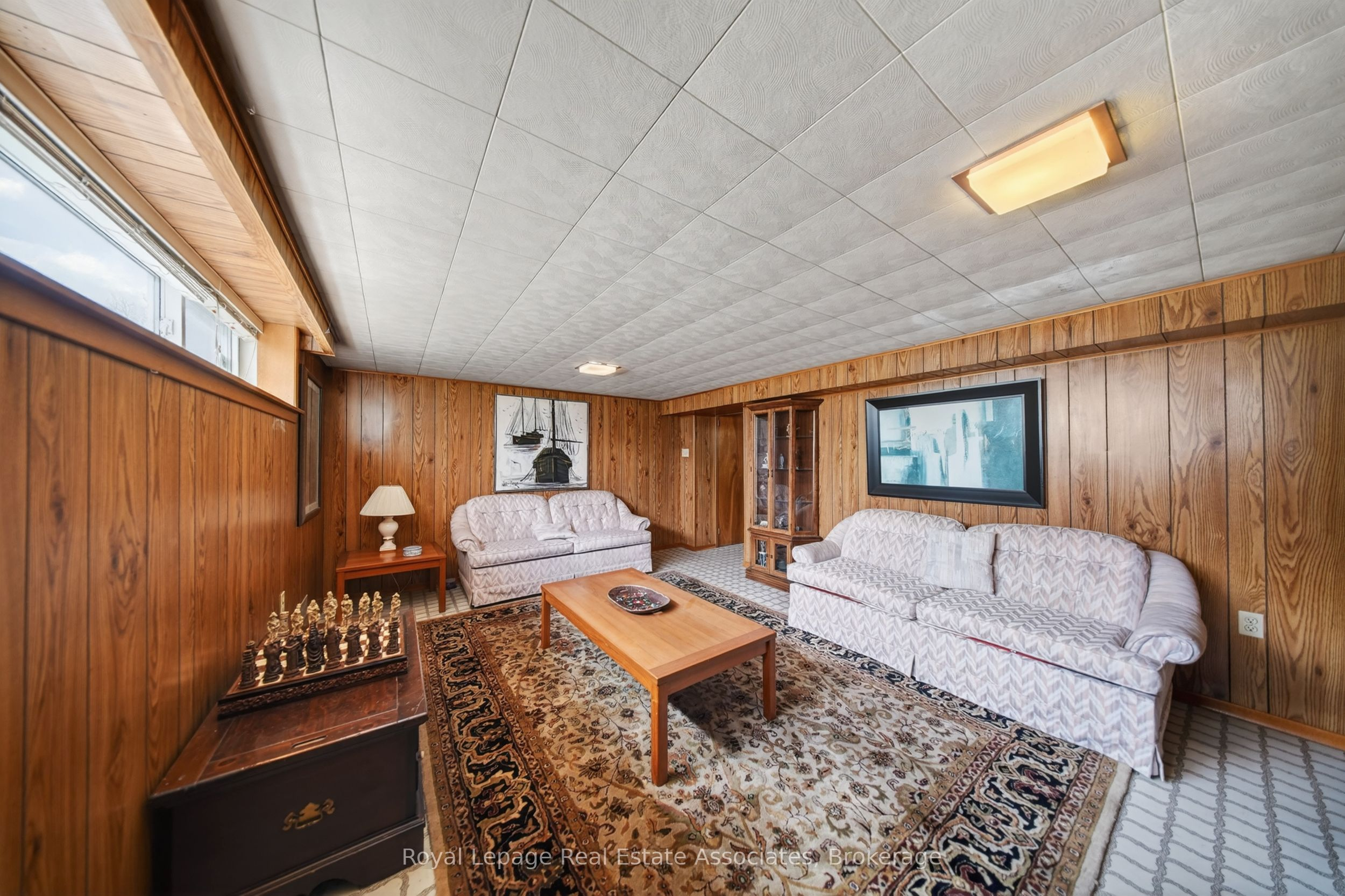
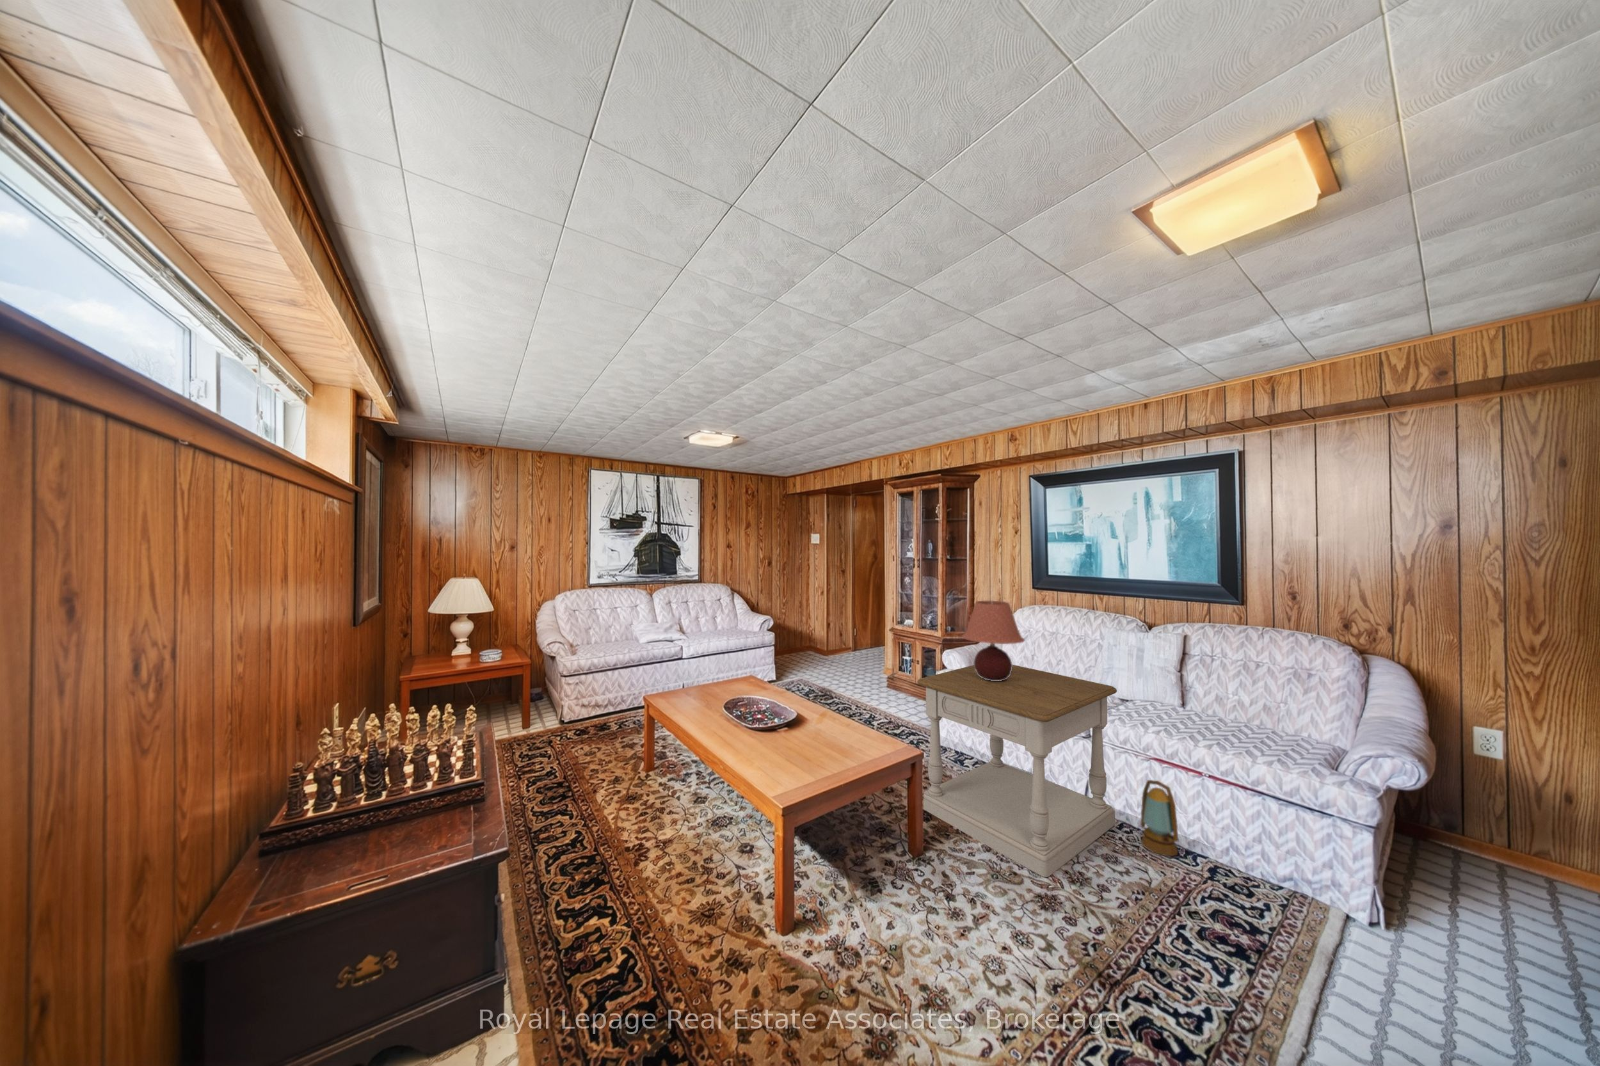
+ side table [916,664,1117,878]
+ table lamp [961,600,1025,681]
+ lantern [1140,779,1180,857]
